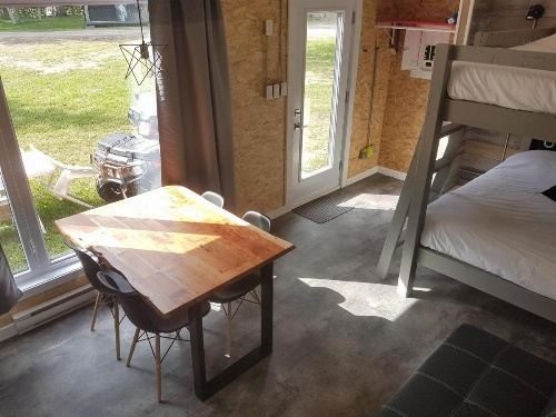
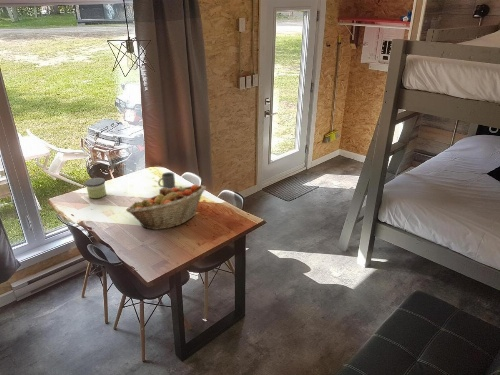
+ mug [157,171,176,189]
+ fruit basket [125,184,207,230]
+ candle [84,177,107,199]
